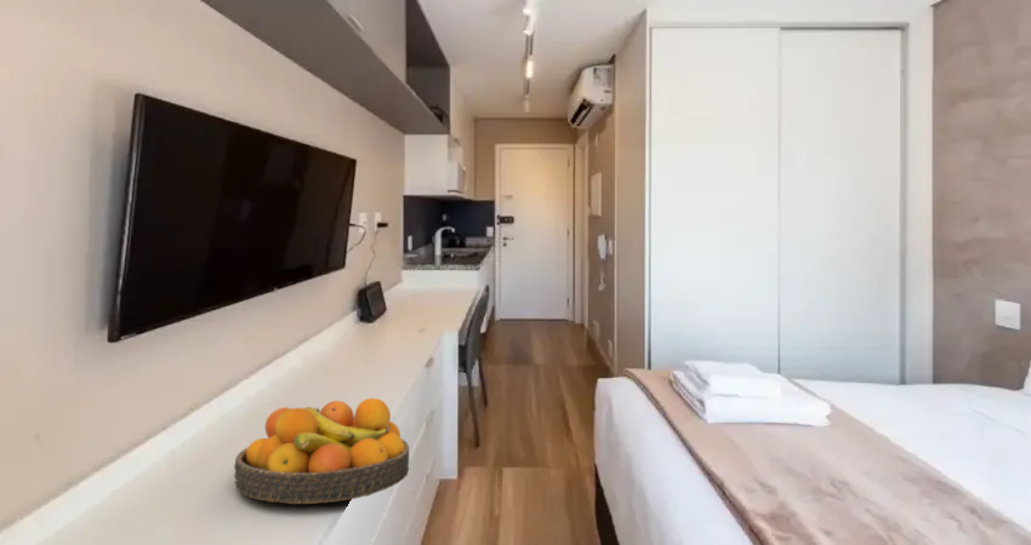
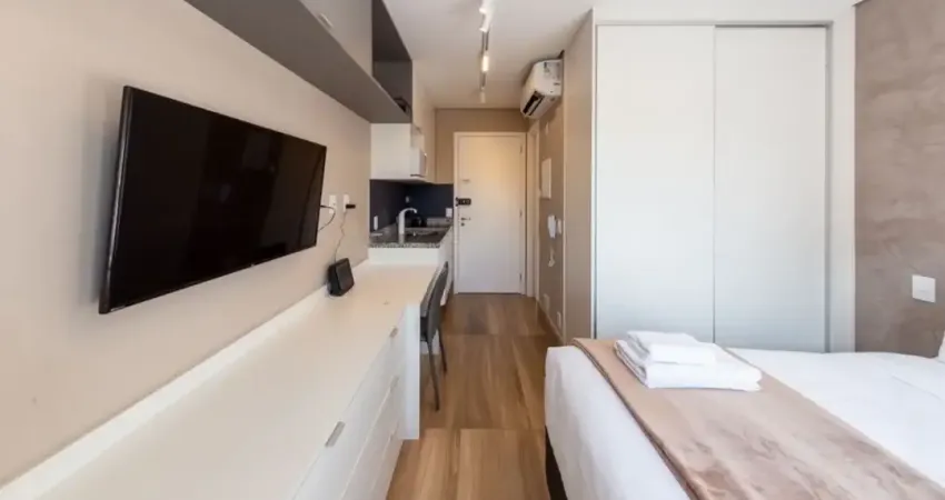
- fruit bowl [233,397,410,505]
